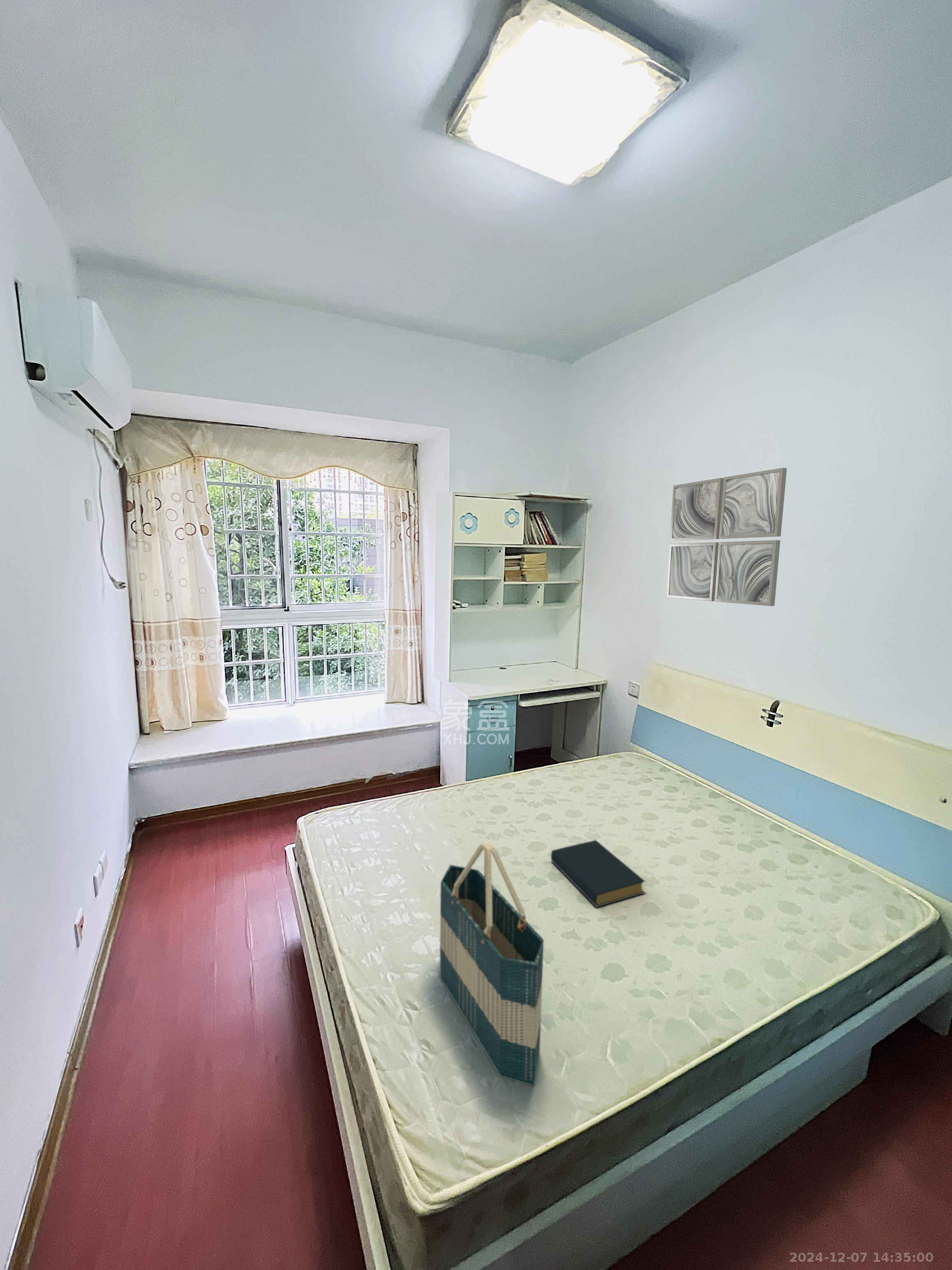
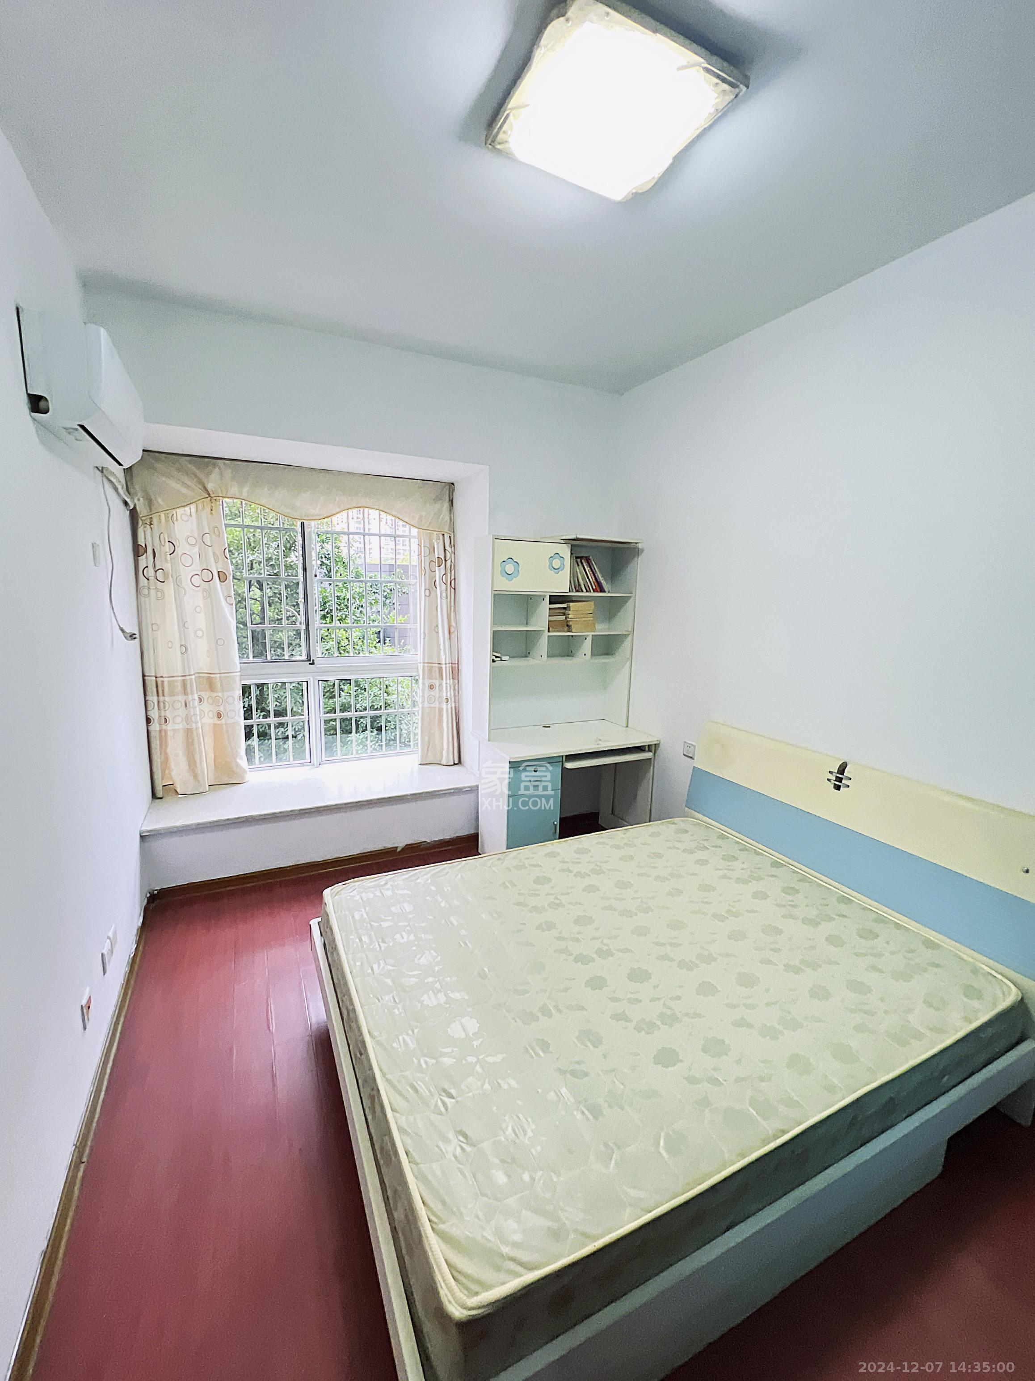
- wall art [666,468,787,607]
- hardback book [550,839,646,908]
- tote bag [439,842,544,1087]
